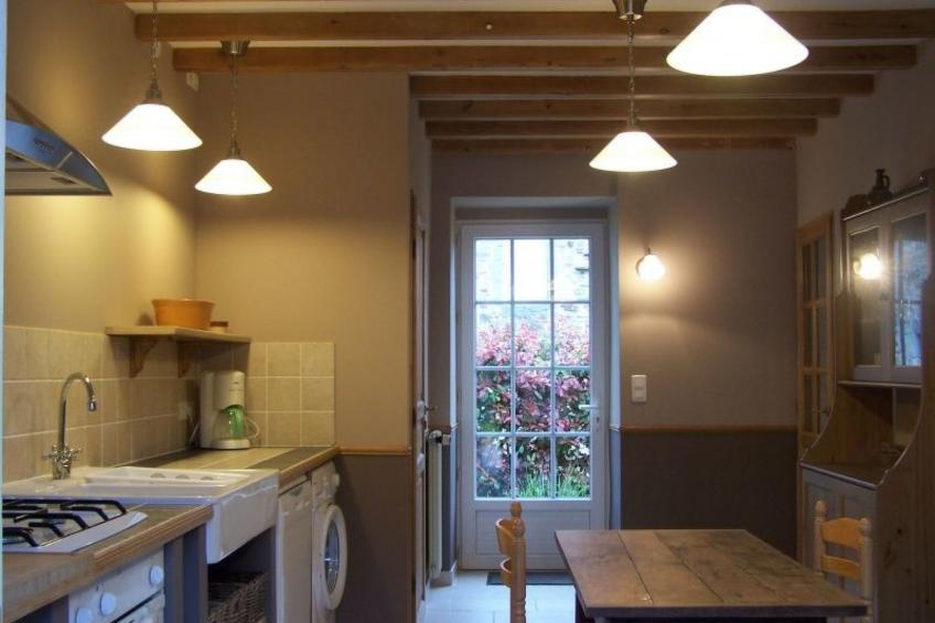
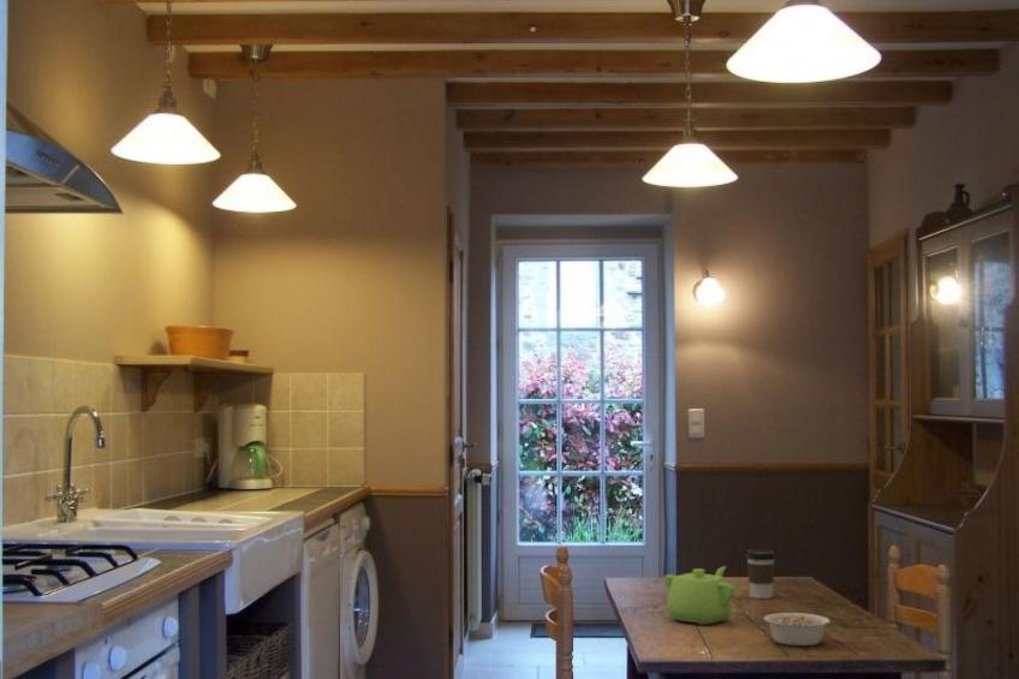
+ teapot [663,565,737,626]
+ legume [763,612,839,647]
+ coffee cup [745,548,776,600]
